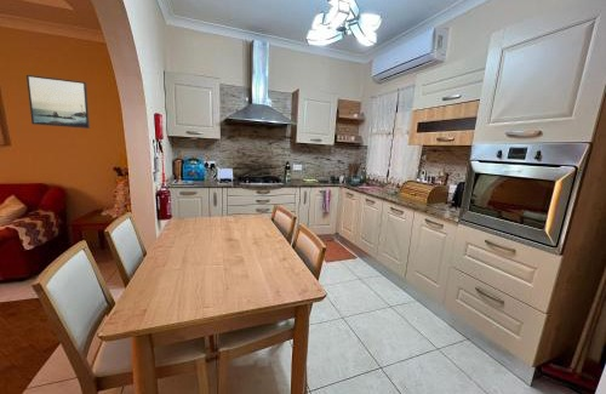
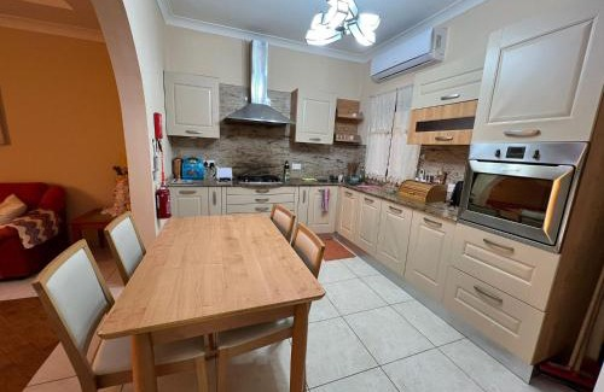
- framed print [25,74,91,130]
